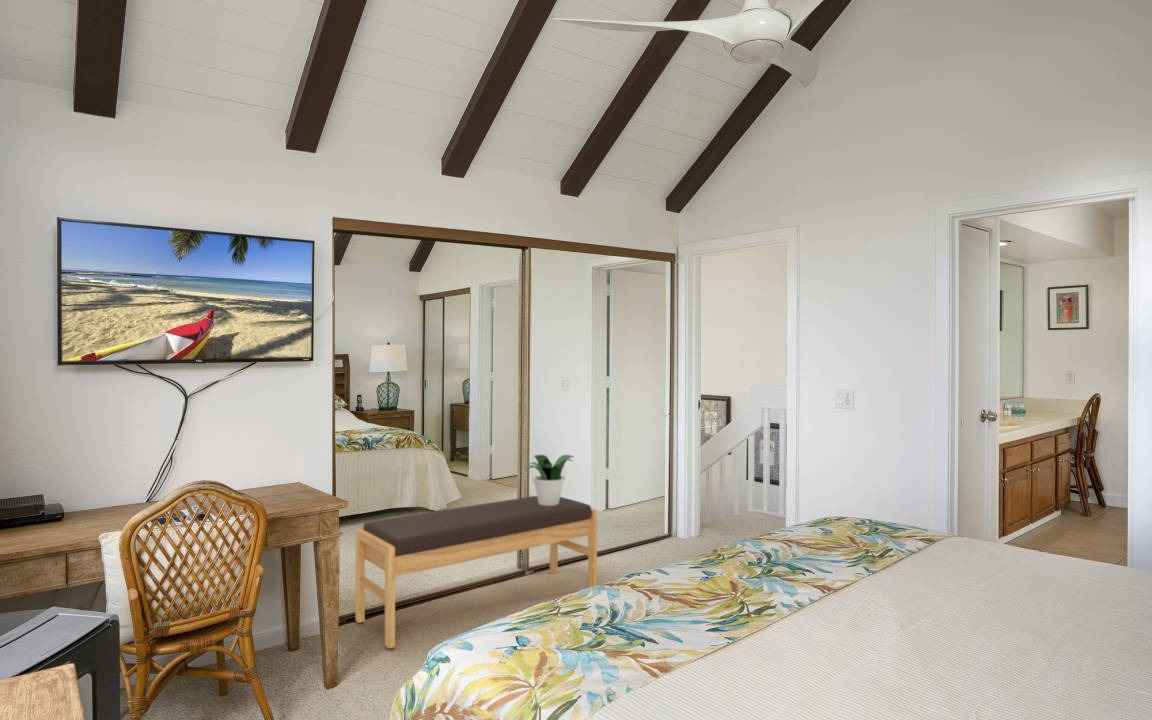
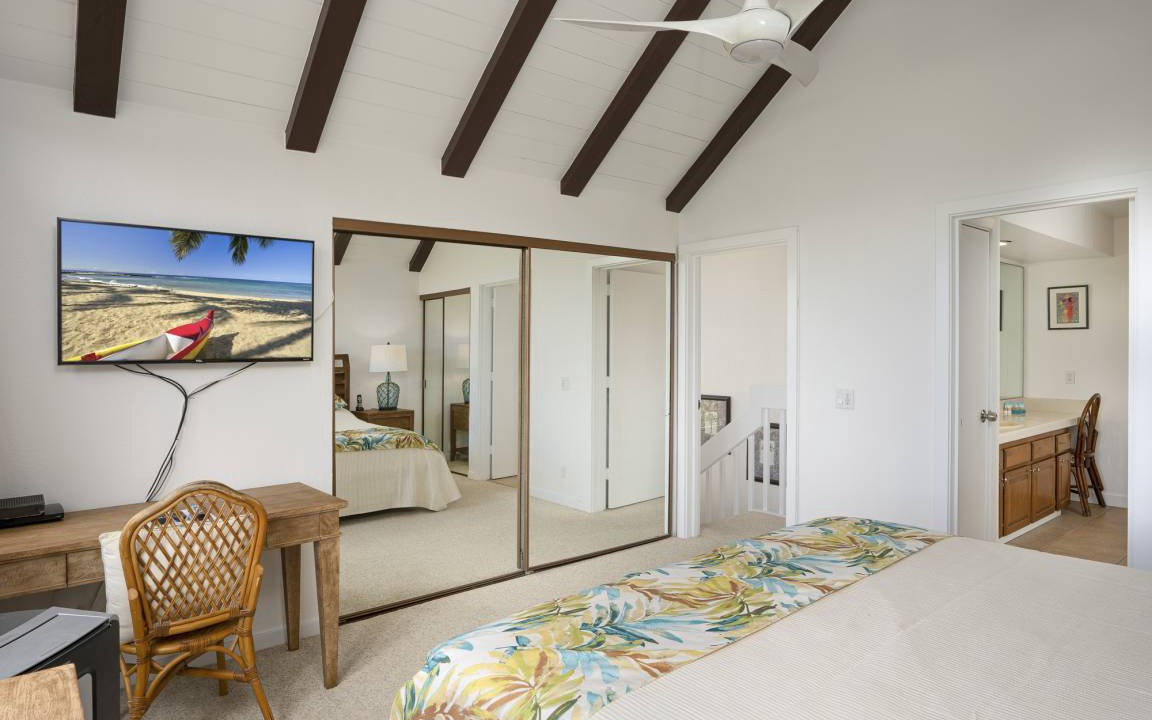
- potted plant [524,454,575,506]
- bench [355,495,598,650]
